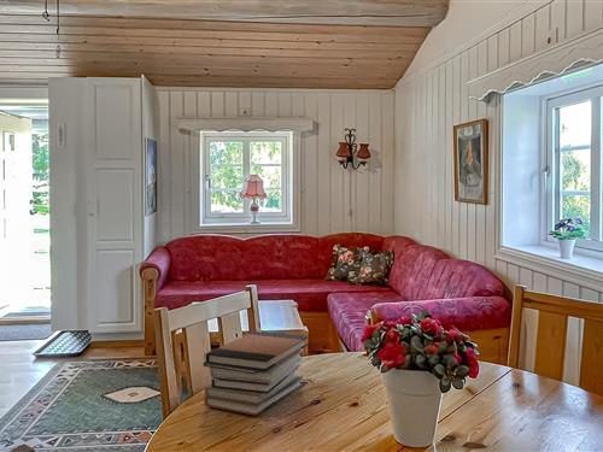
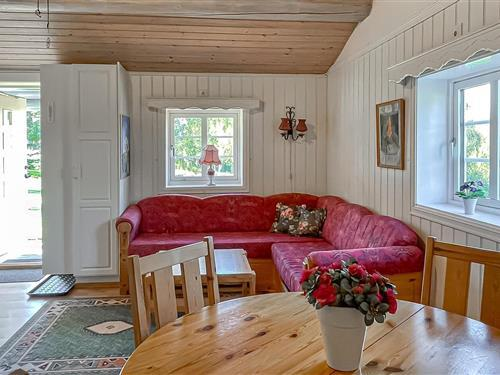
- book stack [203,330,309,417]
